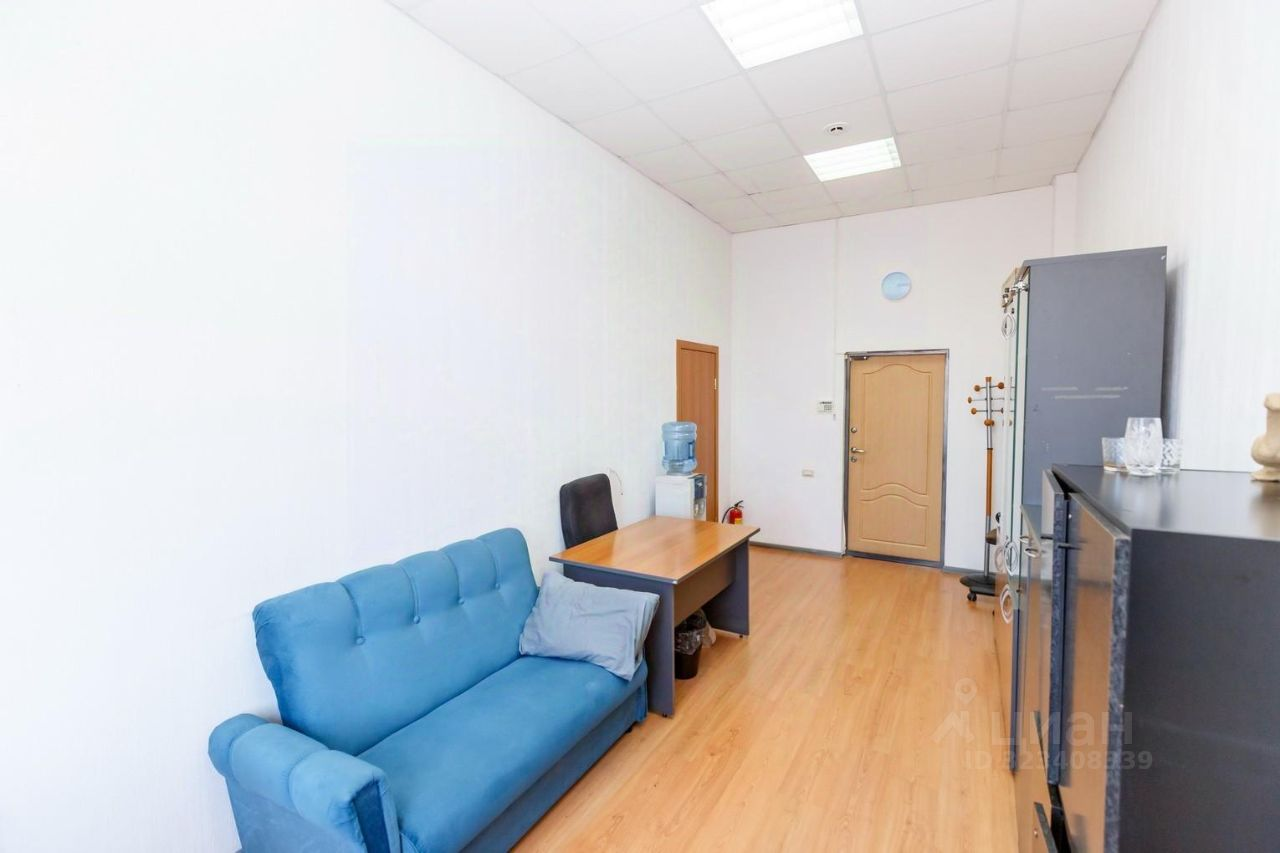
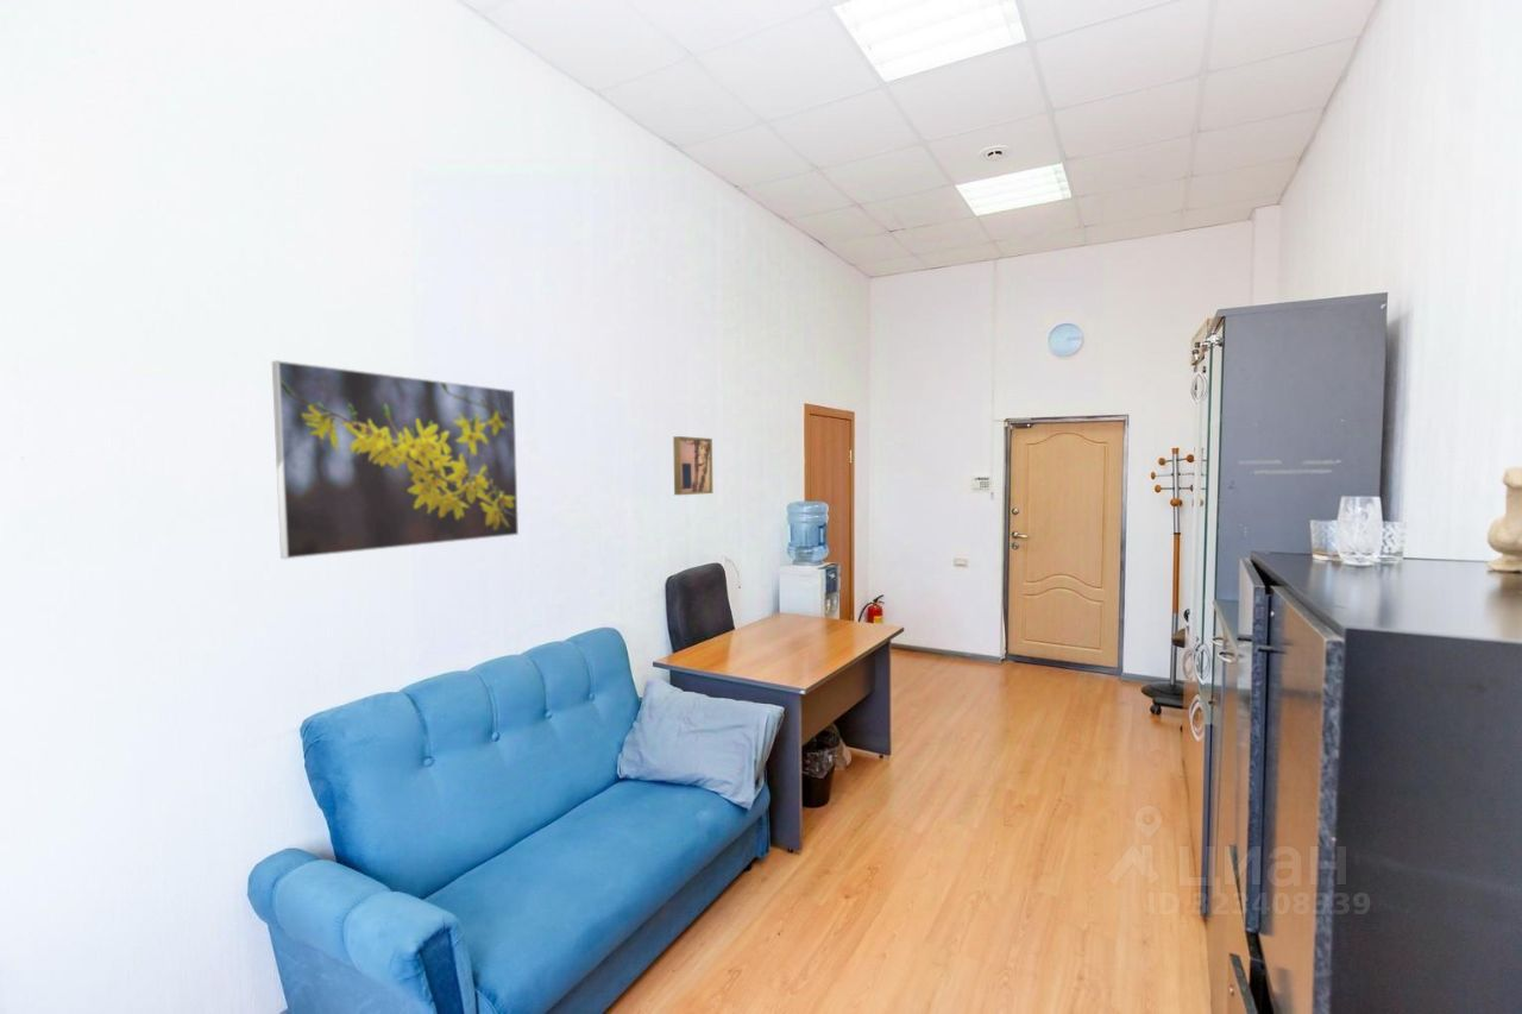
+ wall art [672,435,713,496]
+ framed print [271,359,520,560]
